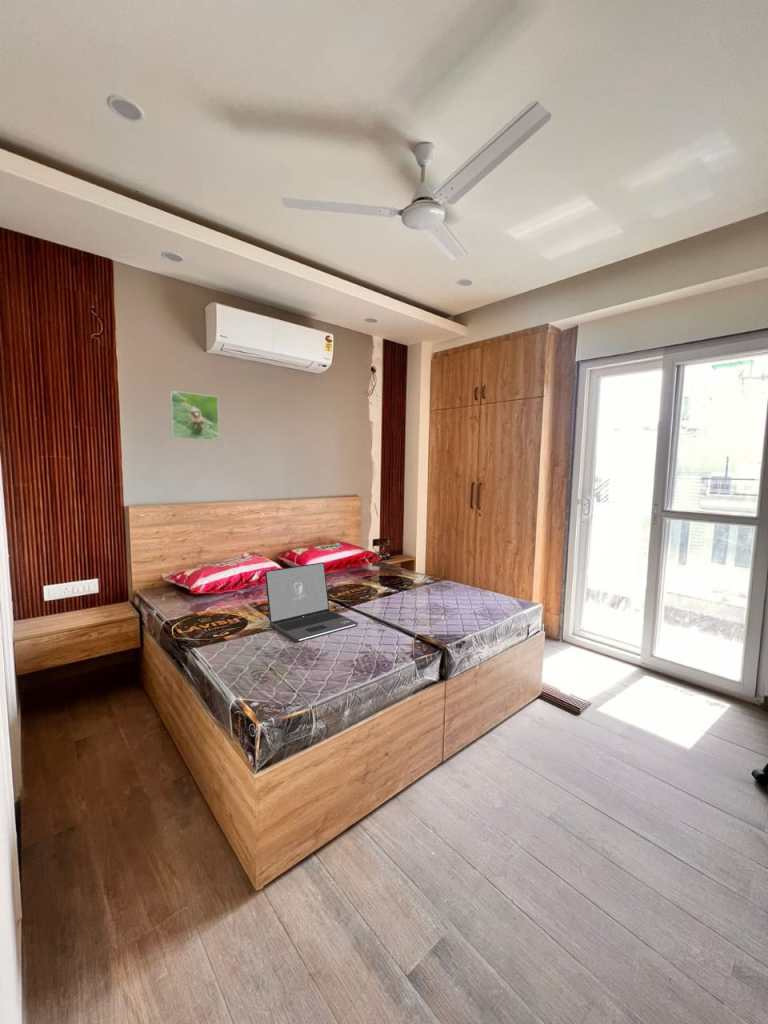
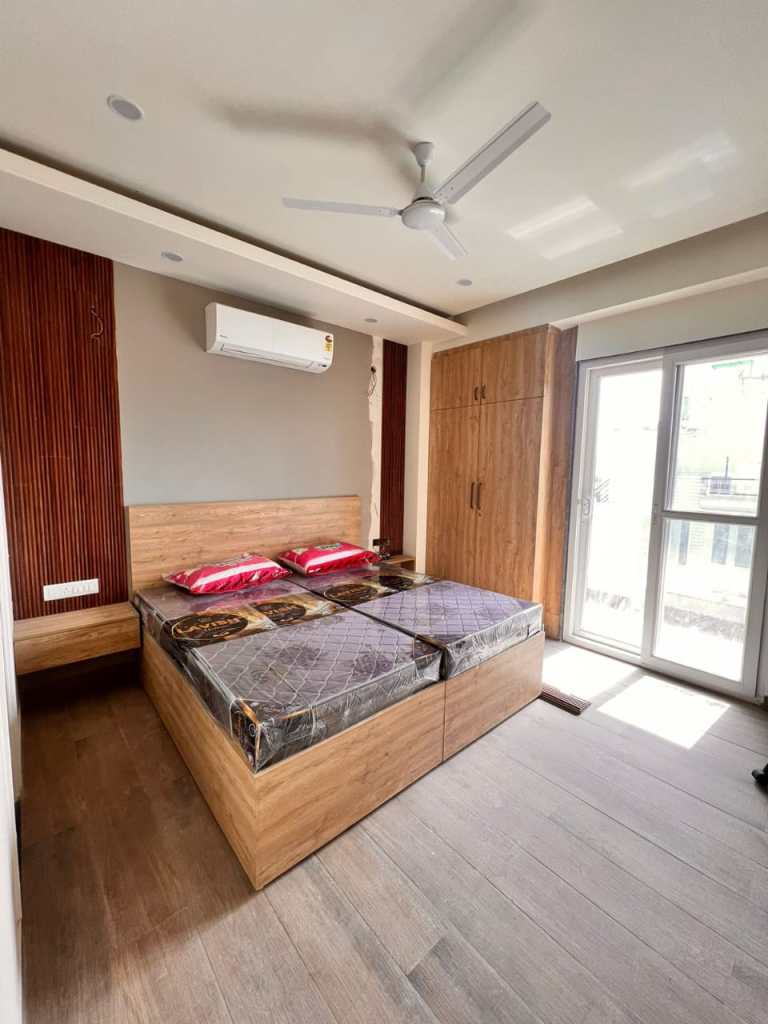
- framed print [169,390,220,442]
- laptop [264,561,359,643]
